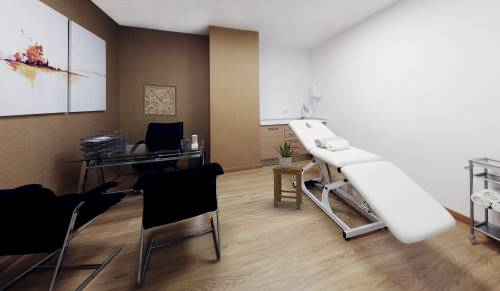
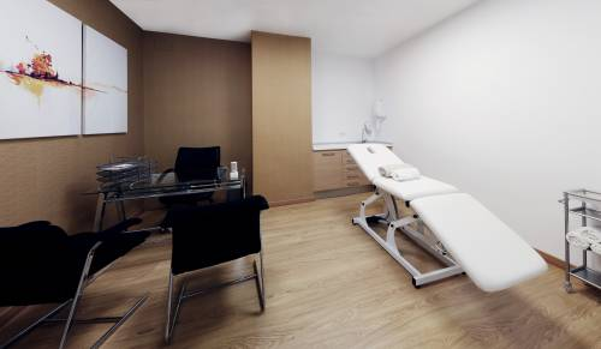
- stool [271,165,304,210]
- wall art [142,83,178,118]
- potted plant [275,141,296,169]
